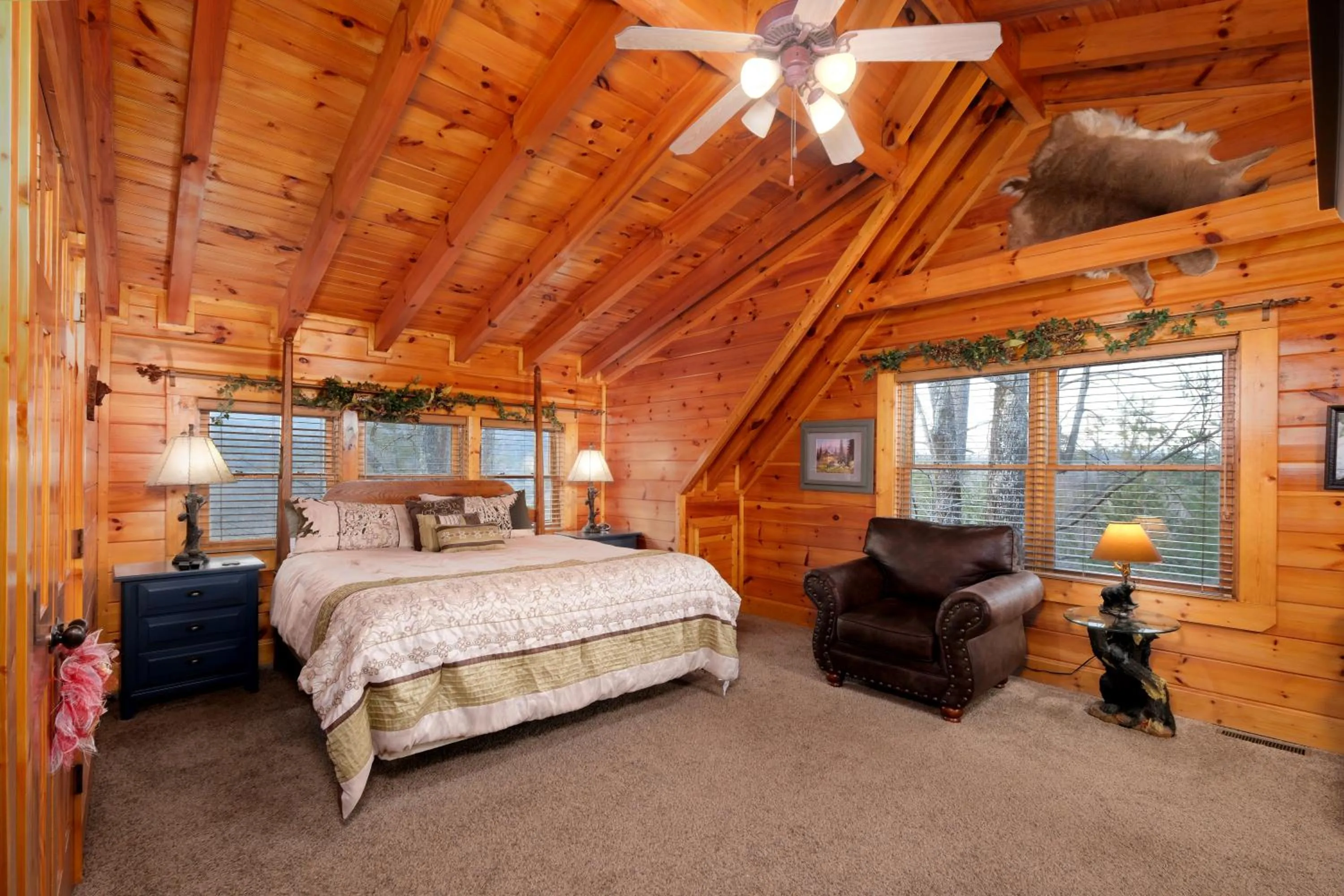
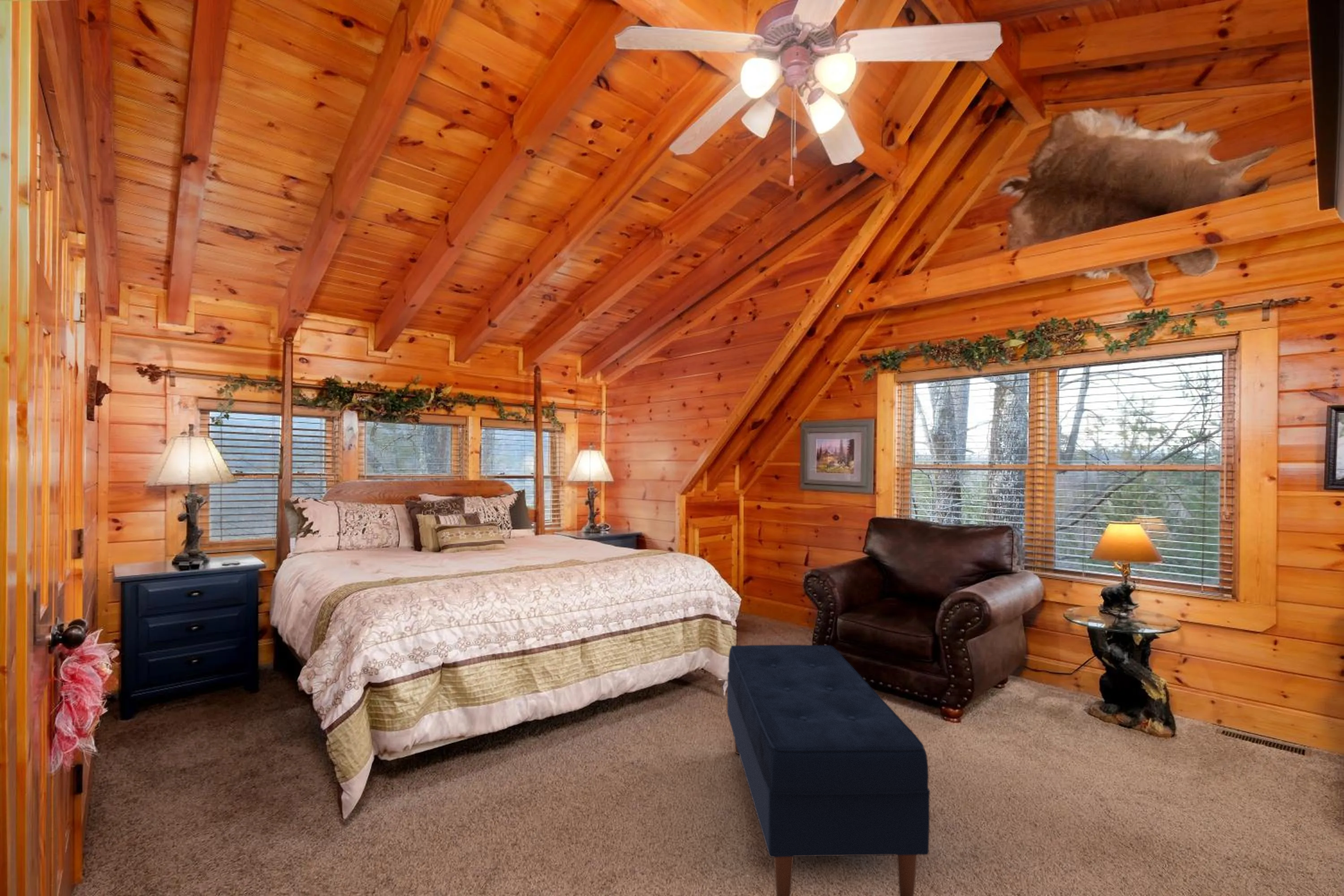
+ bench [727,644,930,896]
